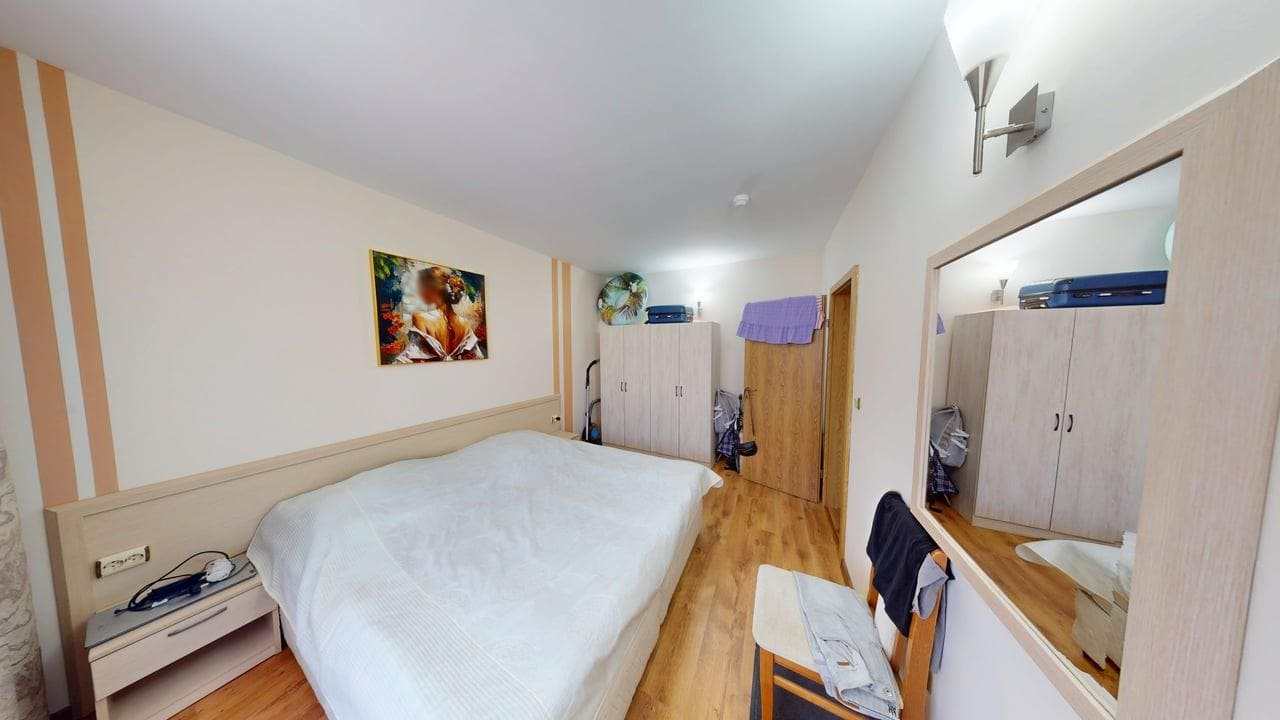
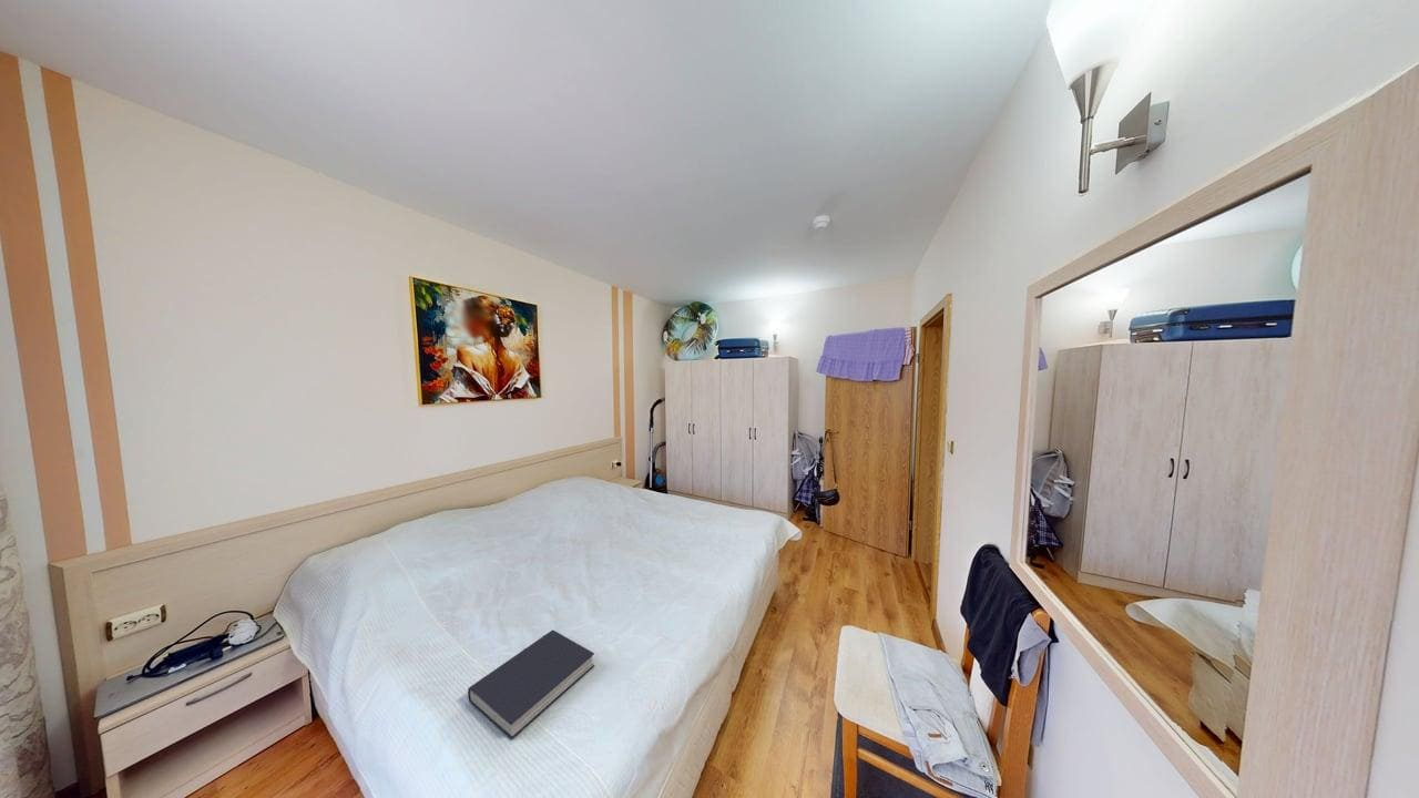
+ book [467,628,595,740]
